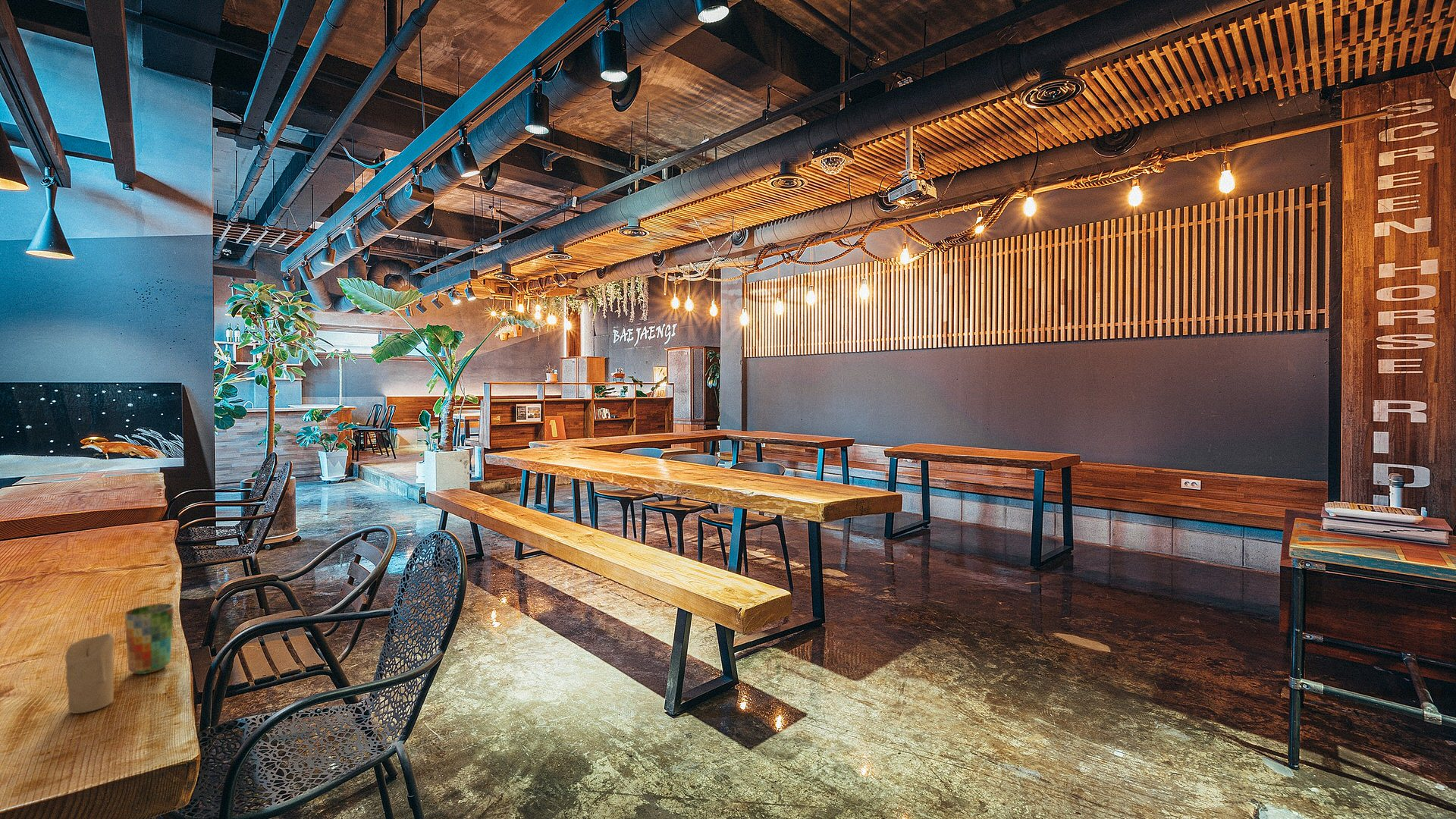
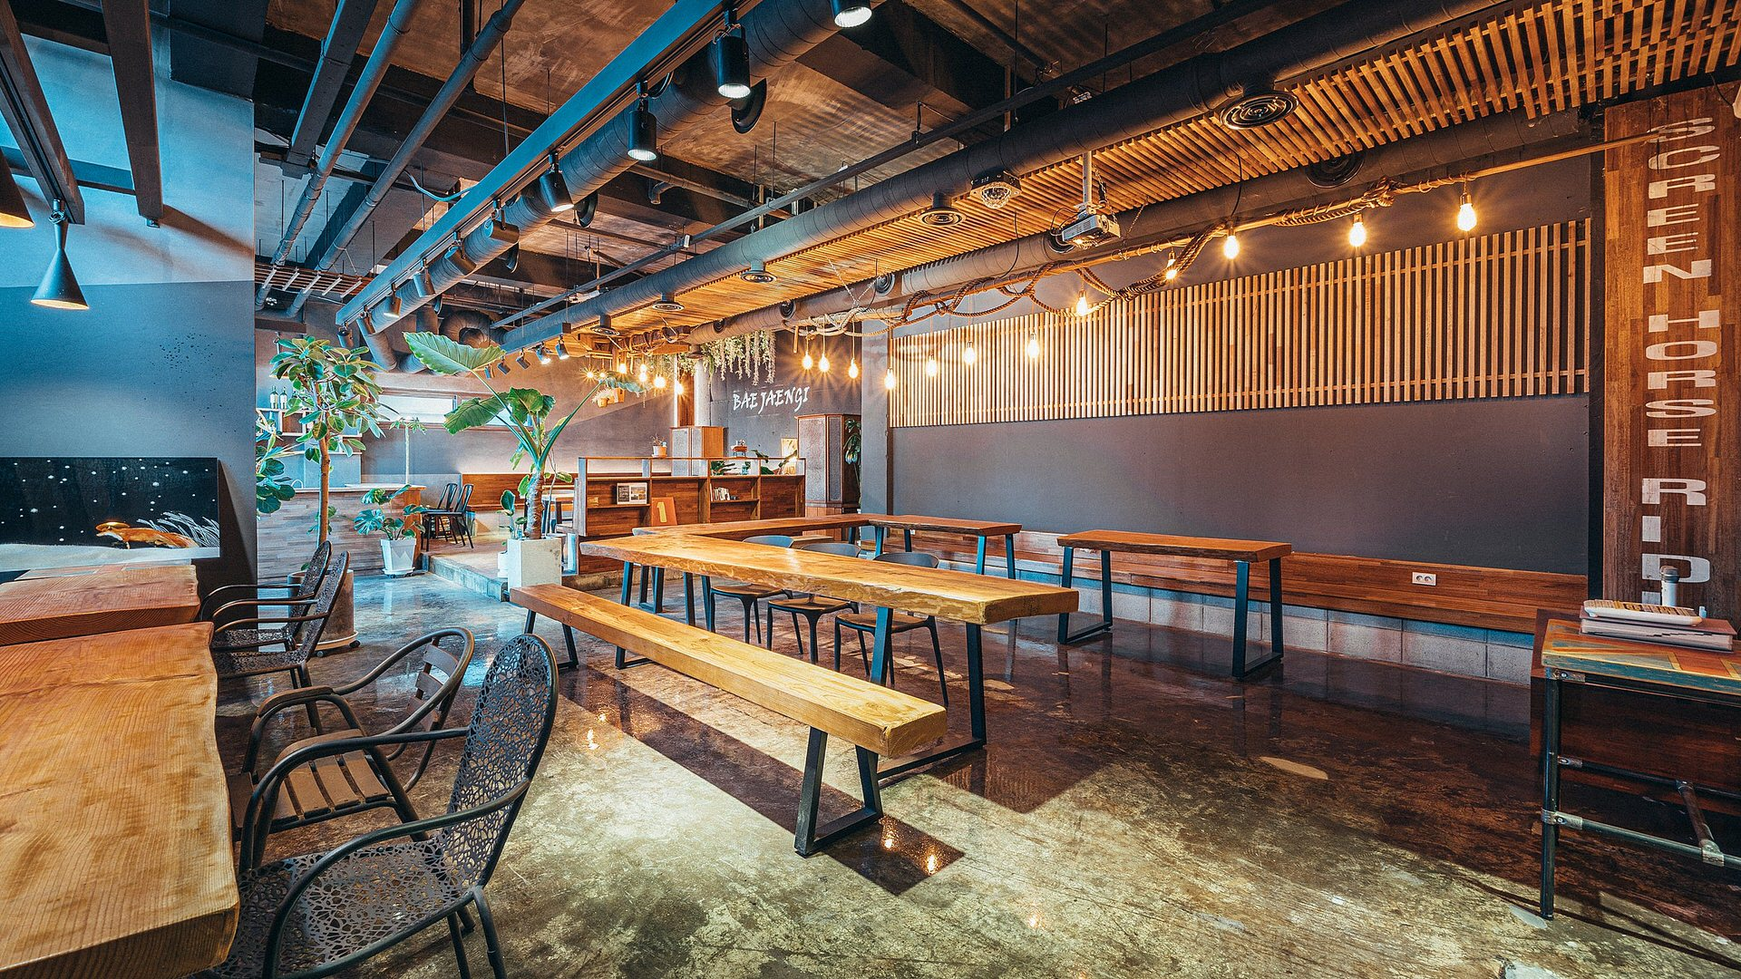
- cup [124,603,174,675]
- candle [64,632,115,714]
